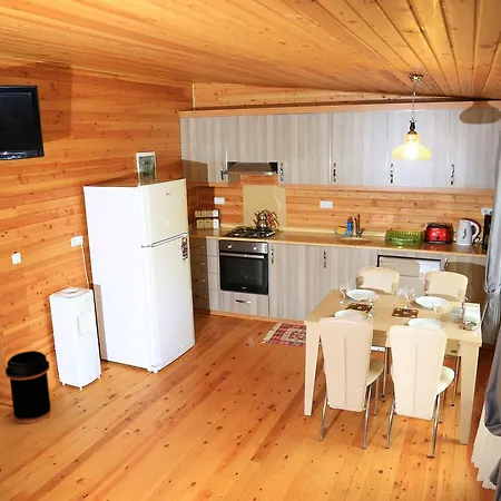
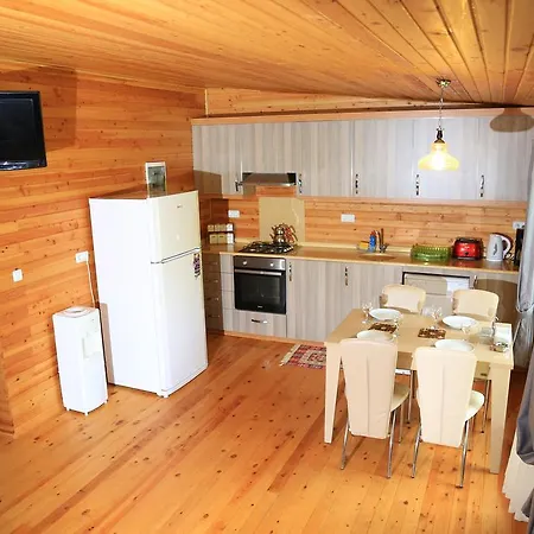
- trash can [4,350,52,424]
